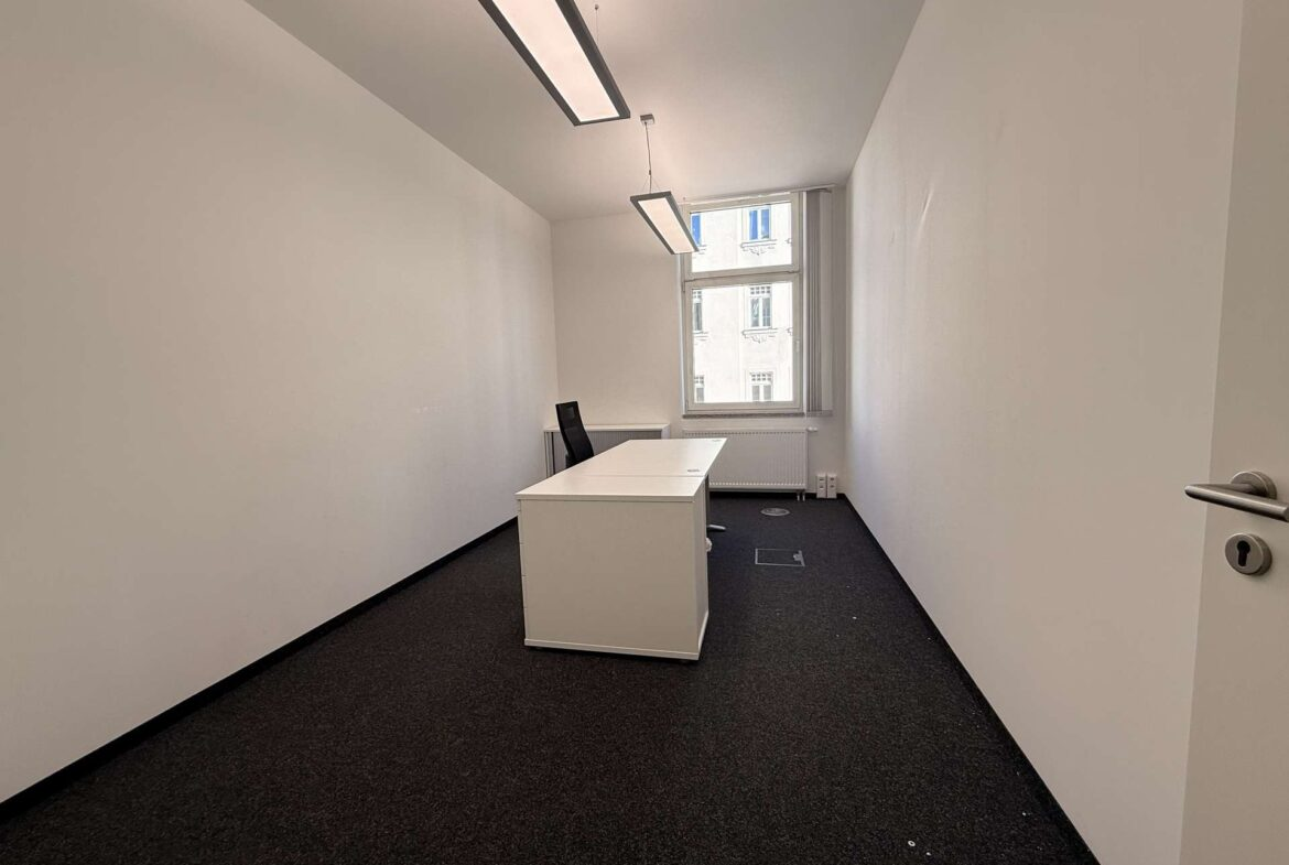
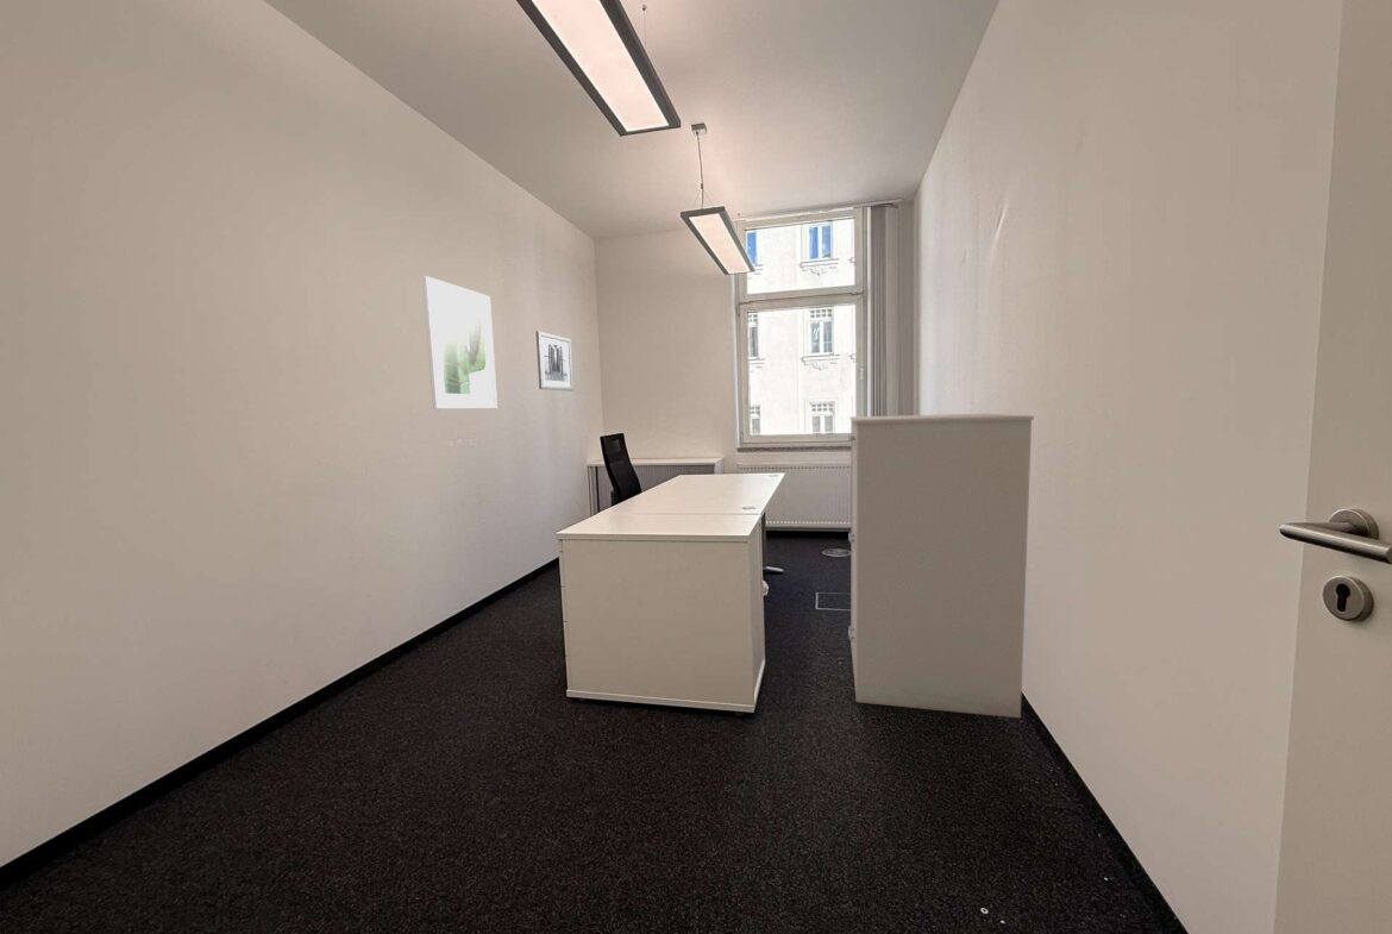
+ wall art [535,330,575,391]
+ filing cabinet [847,413,1035,719]
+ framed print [421,275,499,410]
